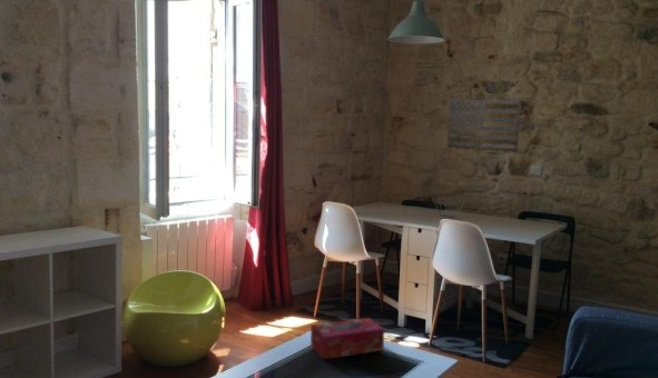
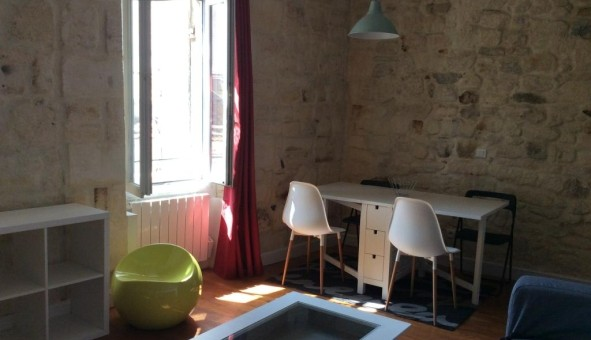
- tissue box [310,317,385,360]
- wall art [446,99,522,152]
